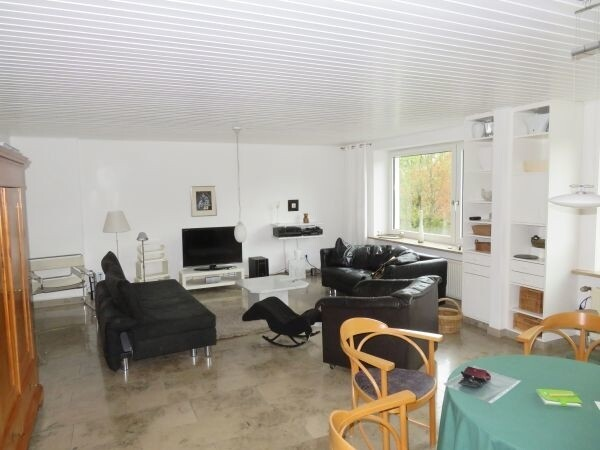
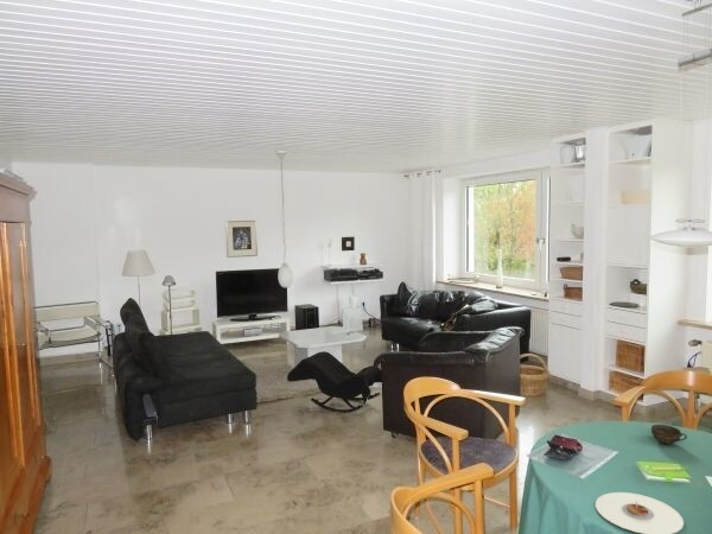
+ cup [650,424,688,446]
+ plate [595,491,685,534]
